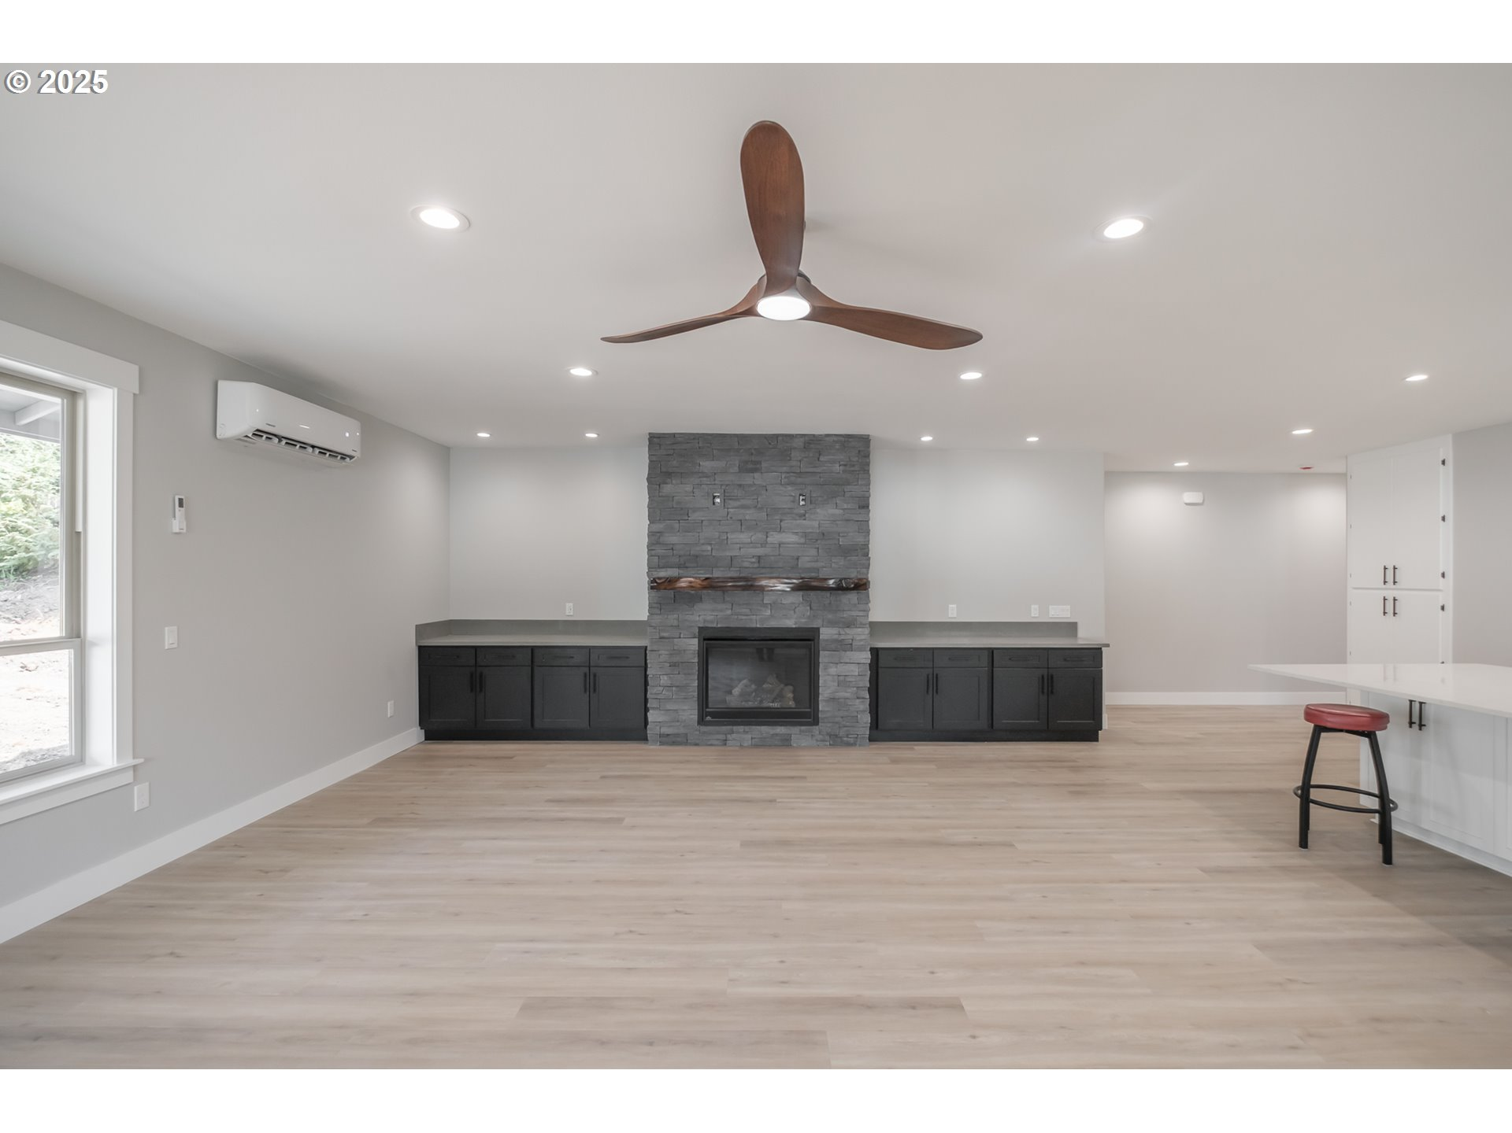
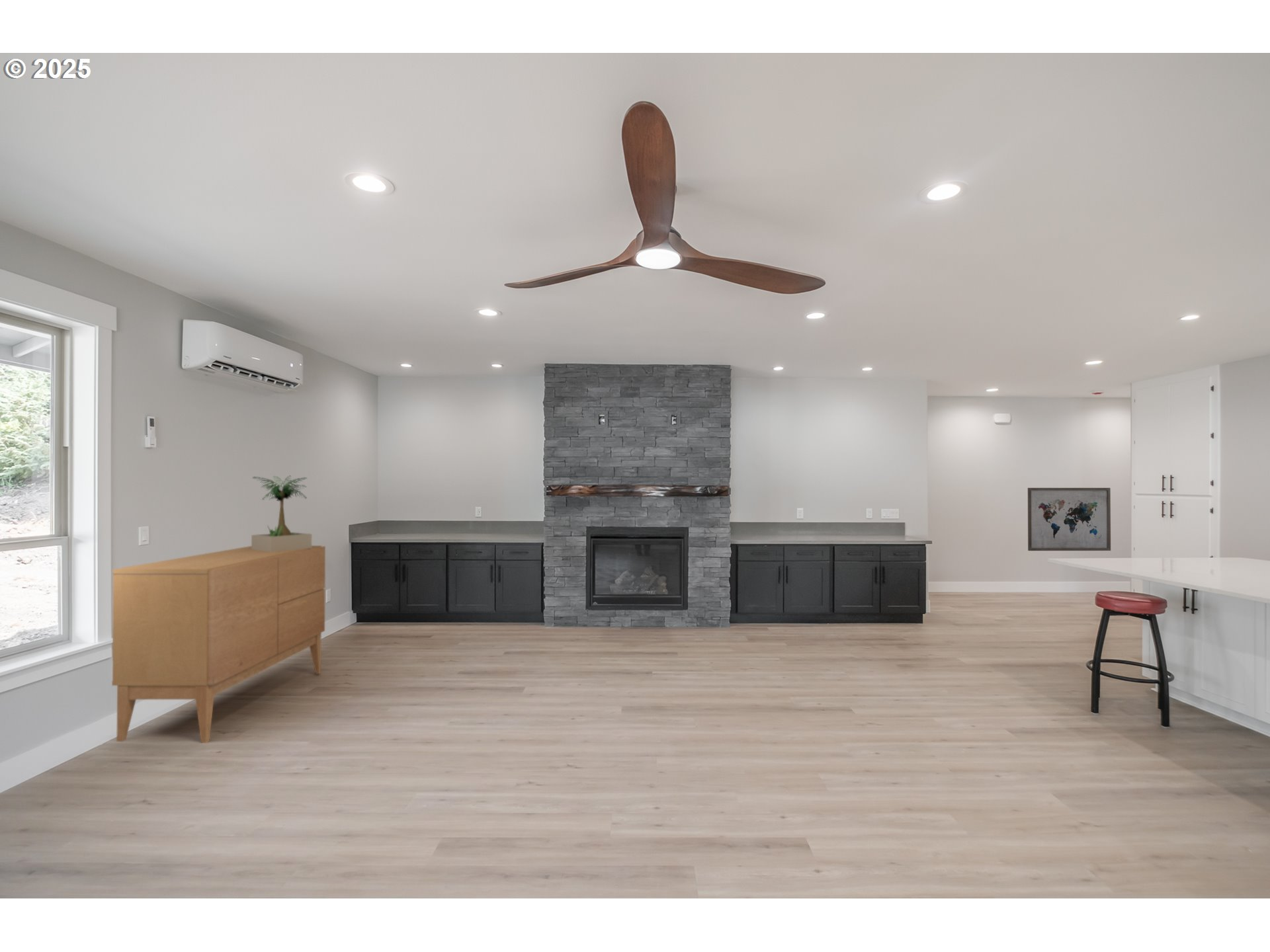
+ sideboard [111,545,326,744]
+ potted plant [251,475,312,552]
+ wall art [1027,487,1111,551]
